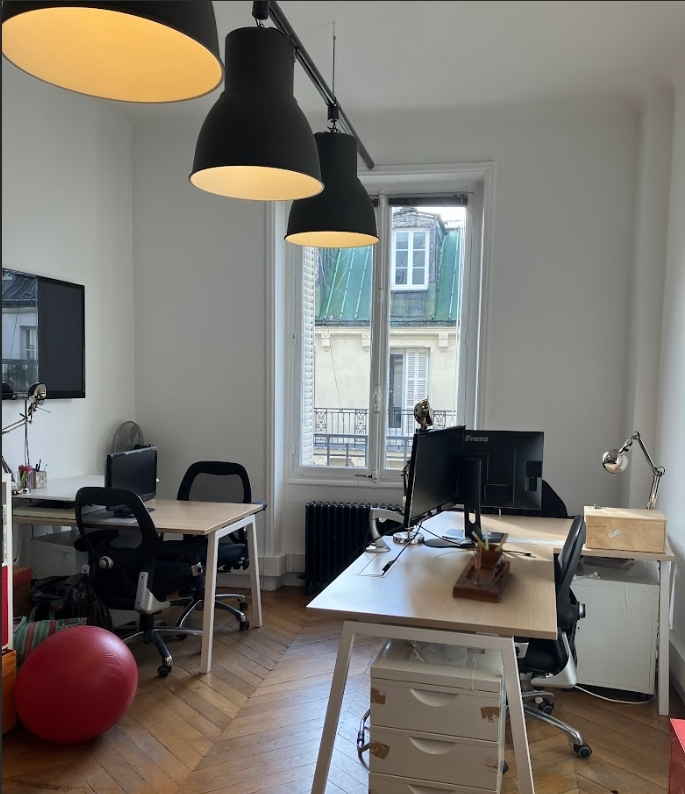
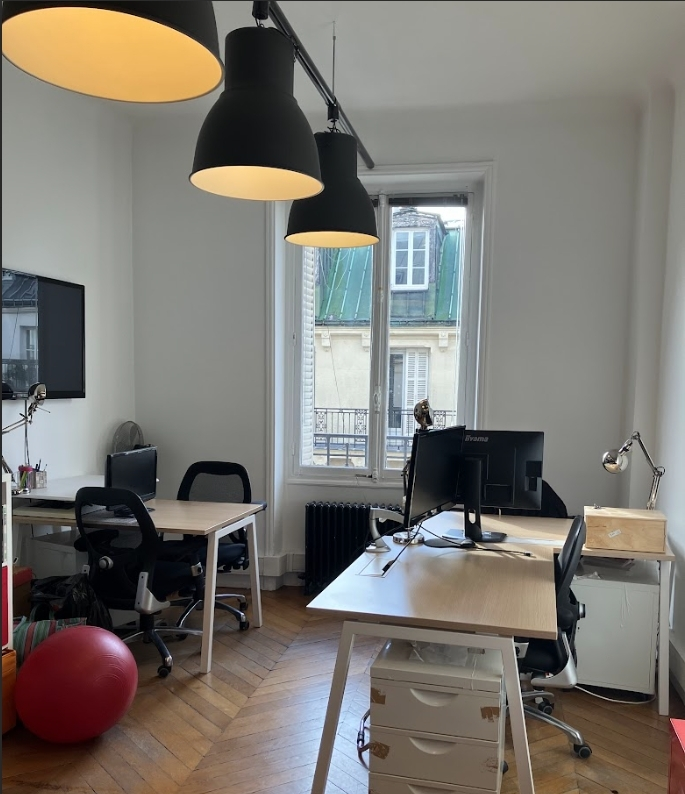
- desk organizer [451,527,511,604]
